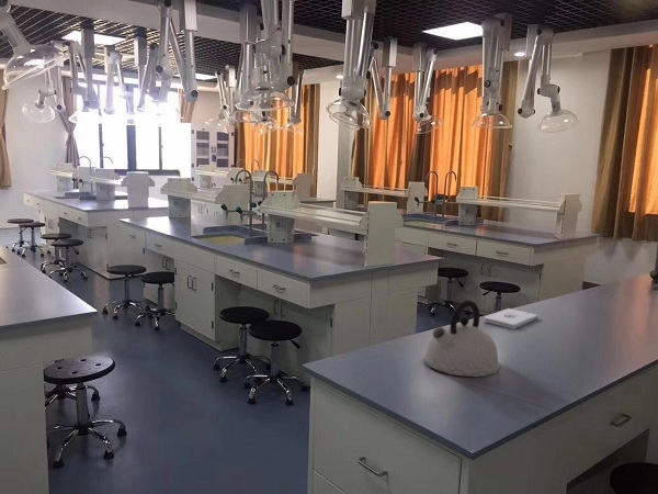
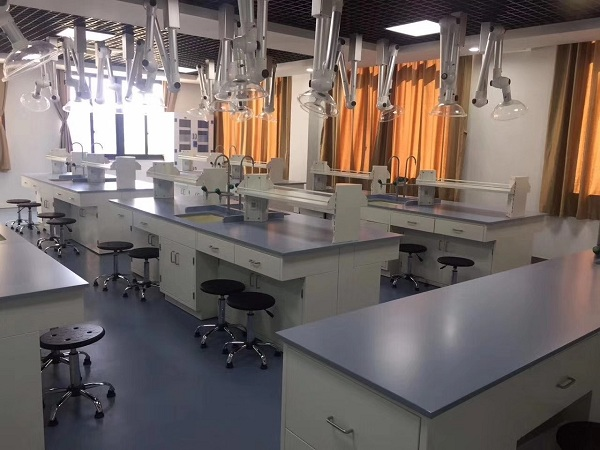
- kettle [423,299,501,378]
- notepad [484,307,538,330]
